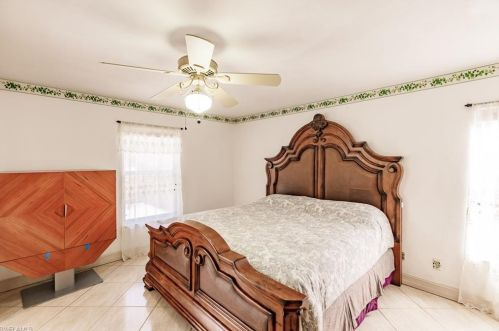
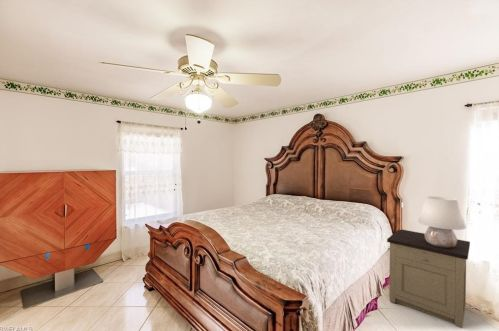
+ table lamp [417,195,467,248]
+ nightstand [386,228,471,329]
